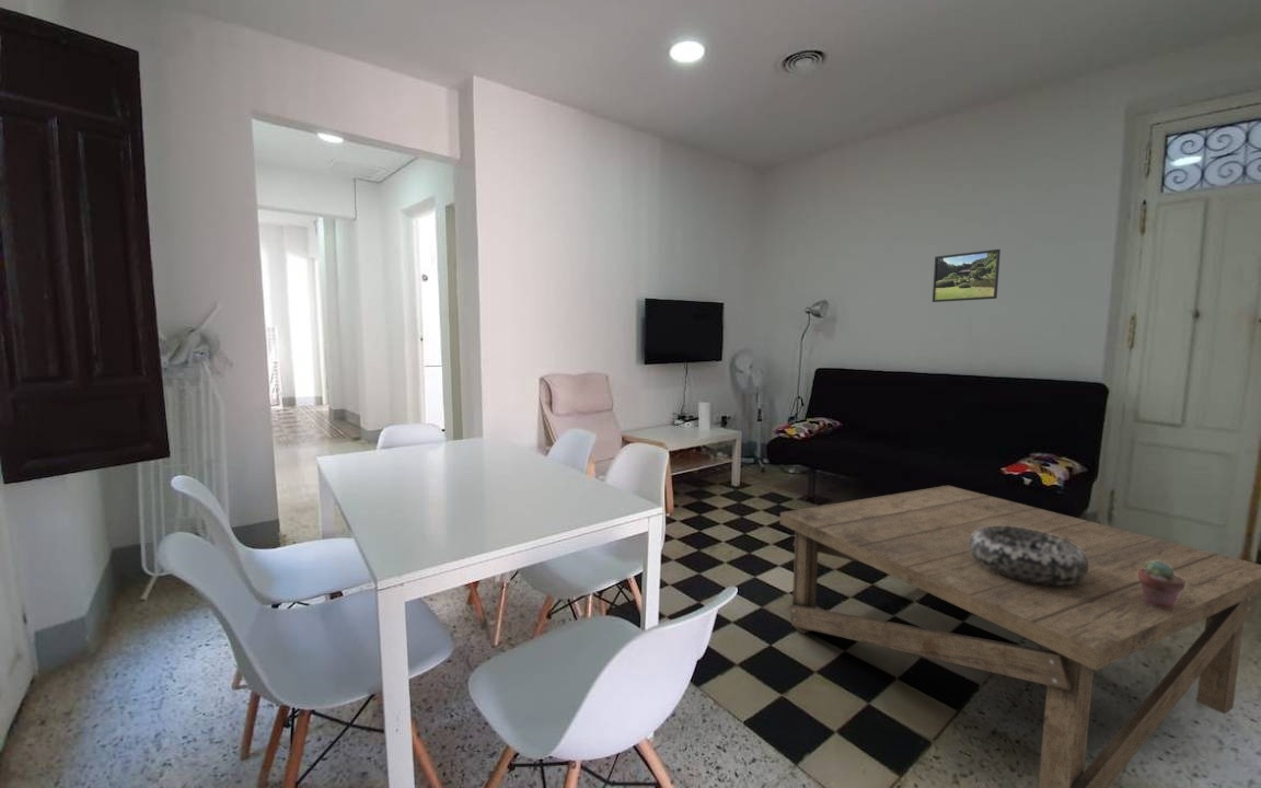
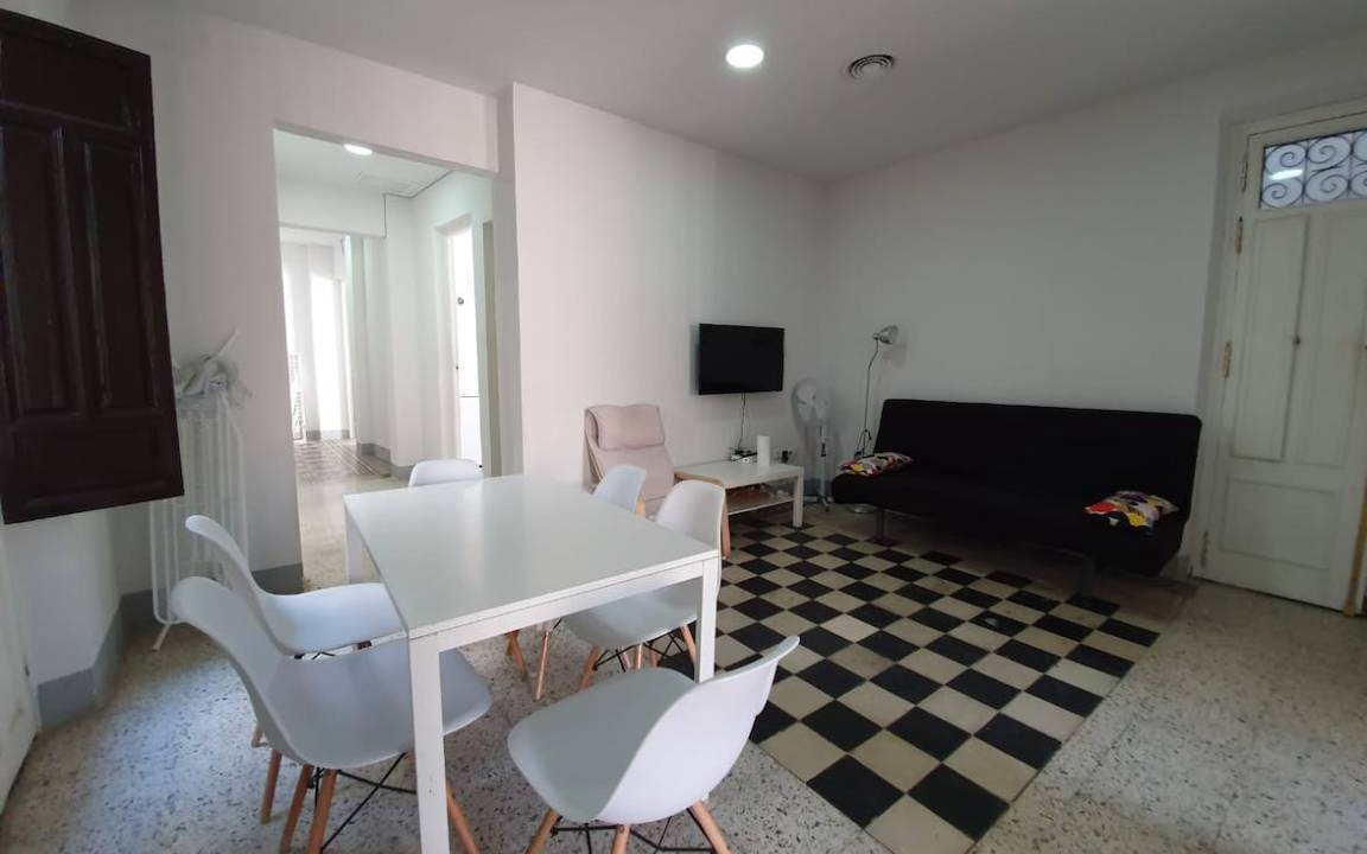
- decorative bowl [969,526,1088,584]
- coffee table [779,485,1261,788]
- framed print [932,248,1002,303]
- potted succulent [1138,561,1185,610]
